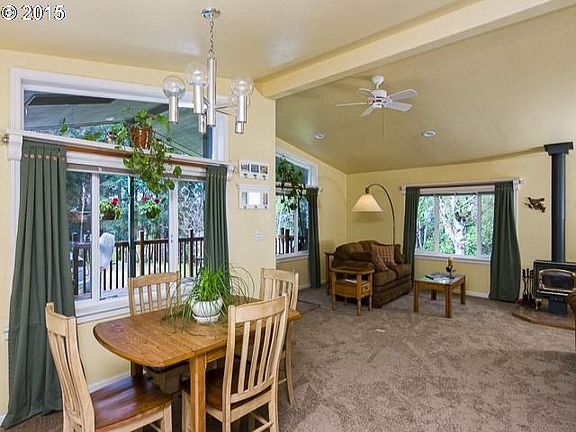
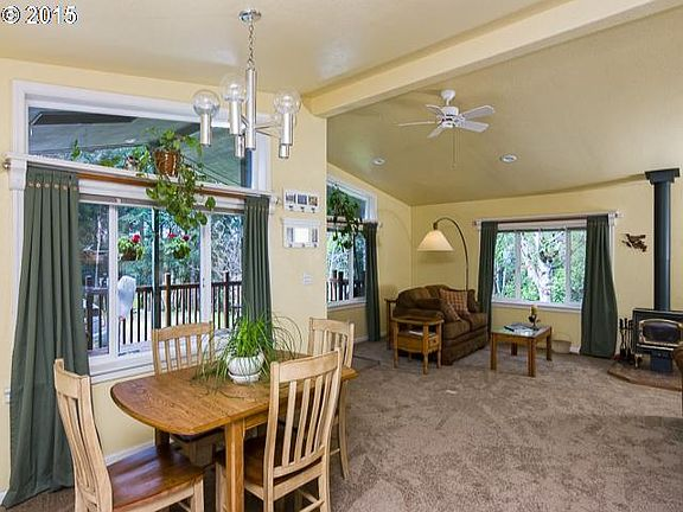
+ basket [551,331,573,354]
